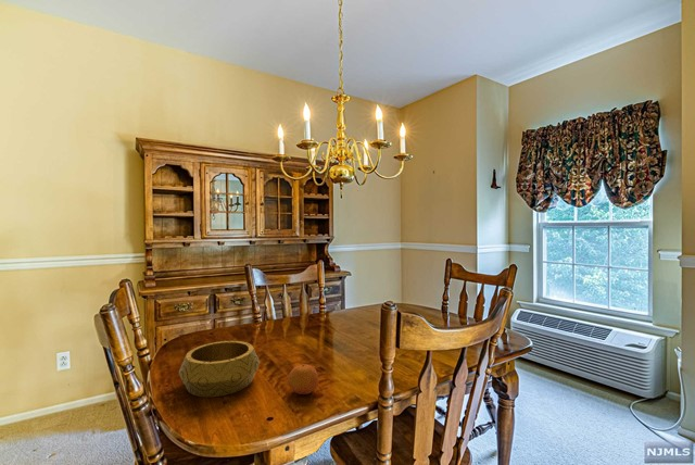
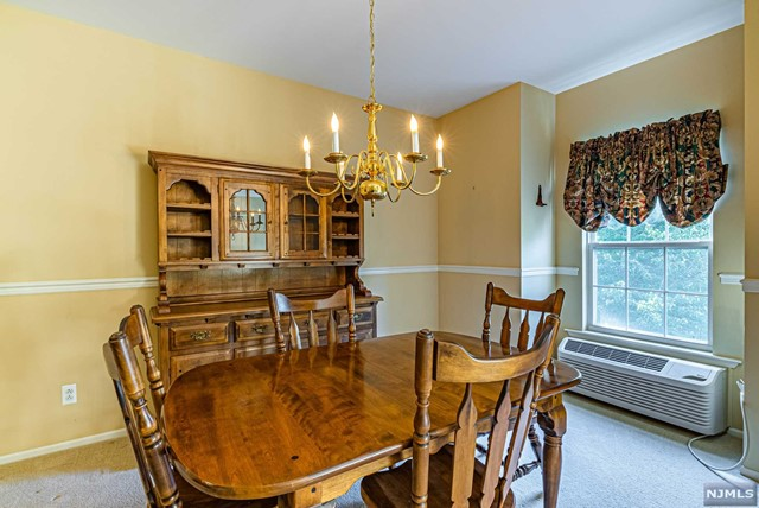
- fruit [287,363,319,395]
- decorative bowl [178,340,261,398]
